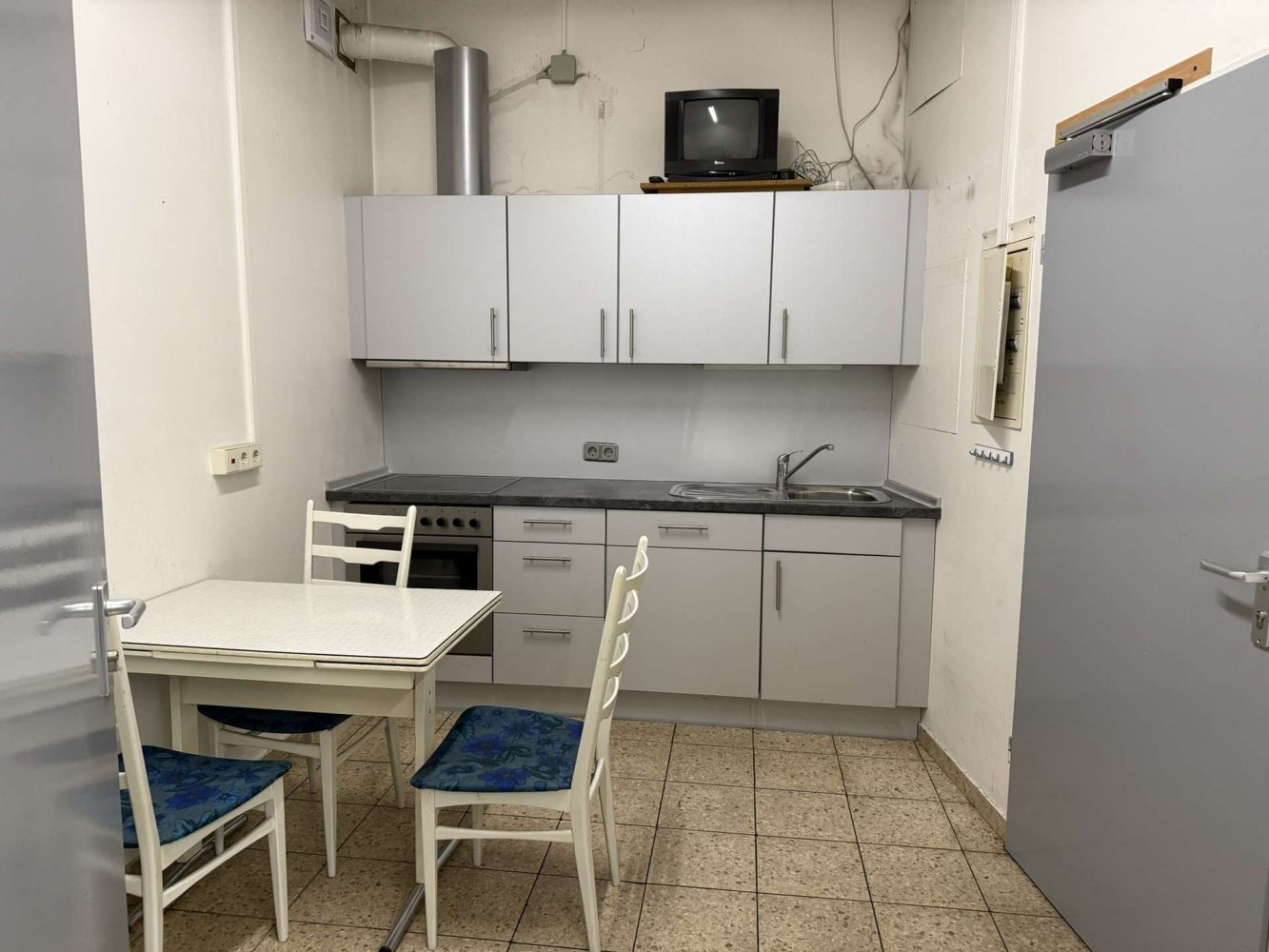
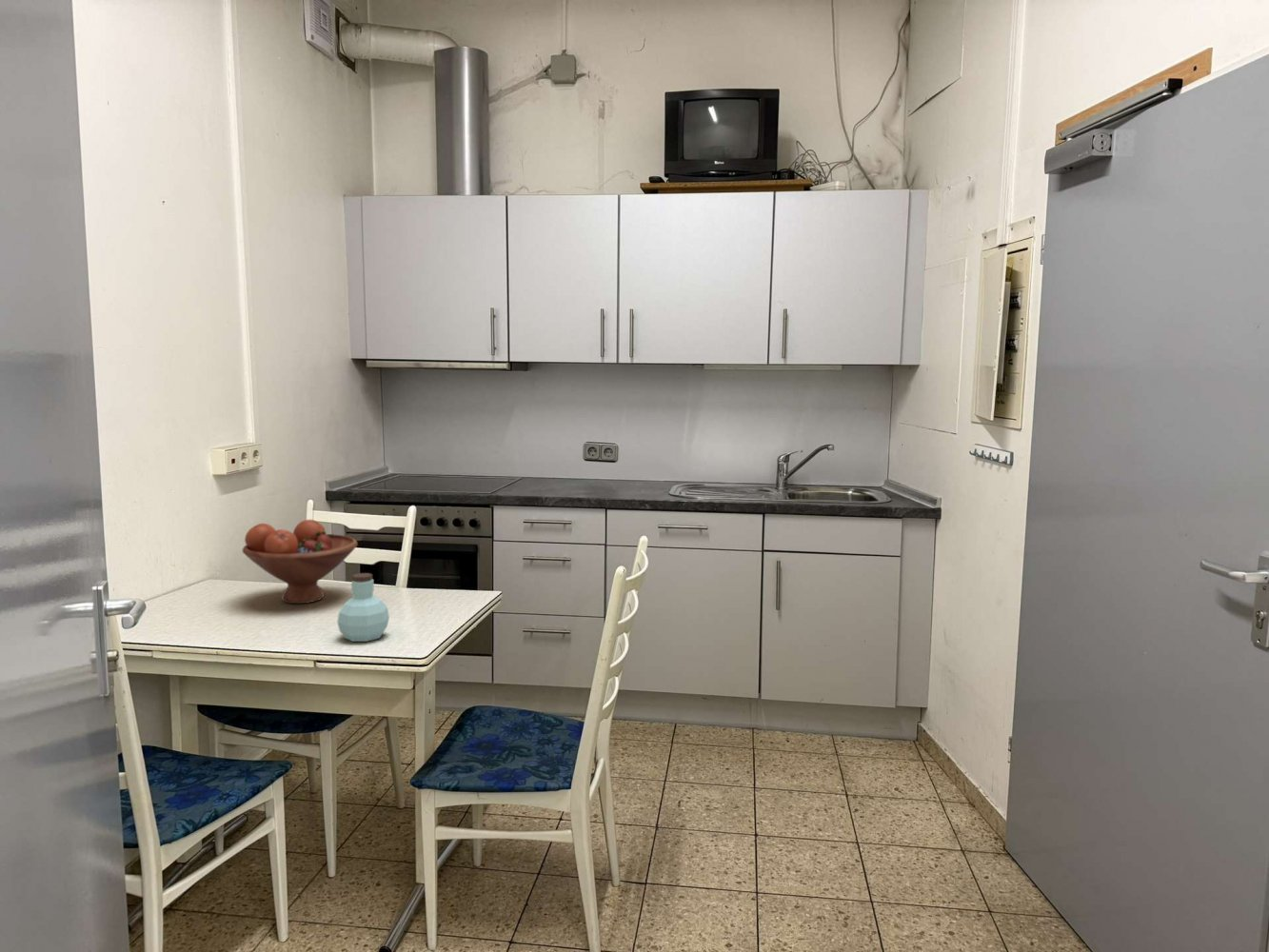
+ jar [336,572,390,643]
+ fruit bowl [242,519,359,605]
